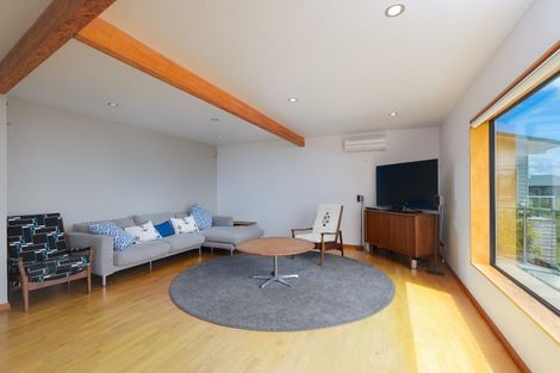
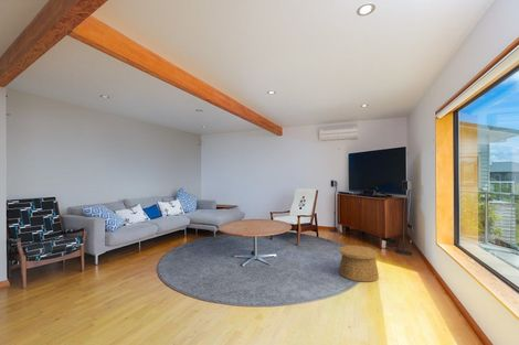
+ basket [338,245,380,283]
